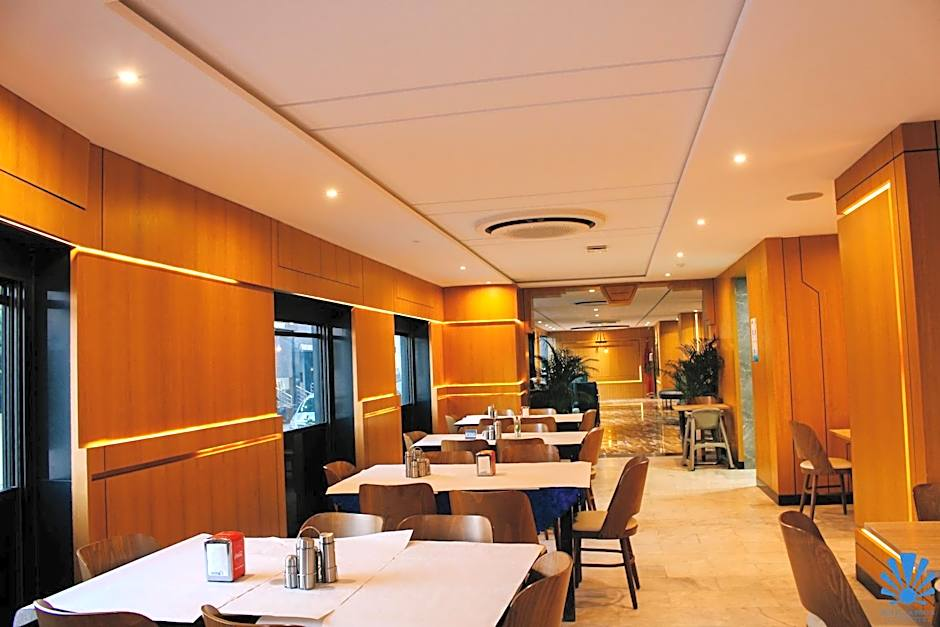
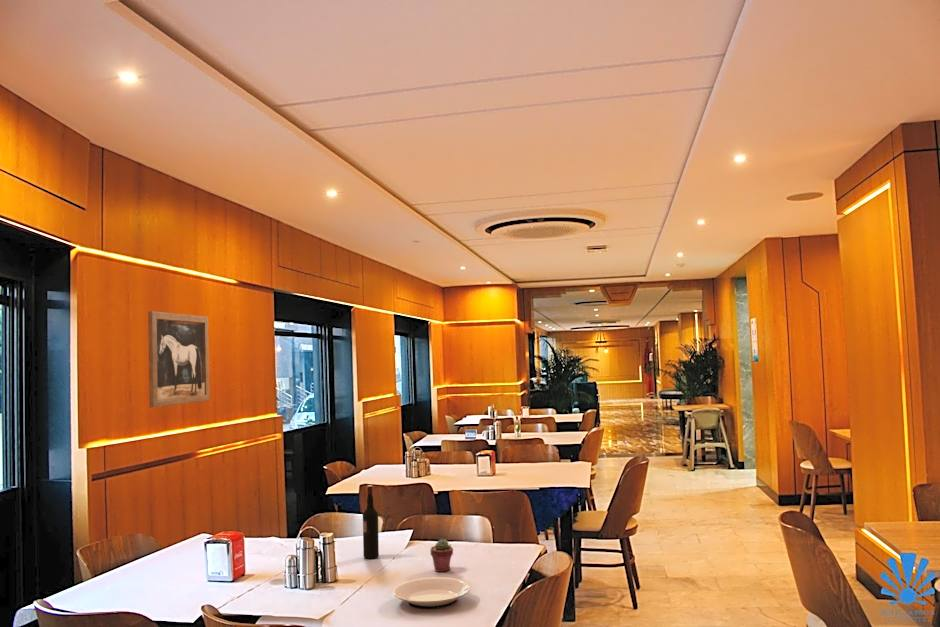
+ wall art [147,310,210,408]
+ wine bottle [362,484,380,559]
+ plate [392,576,472,610]
+ potted succulent [429,538,454,573]
